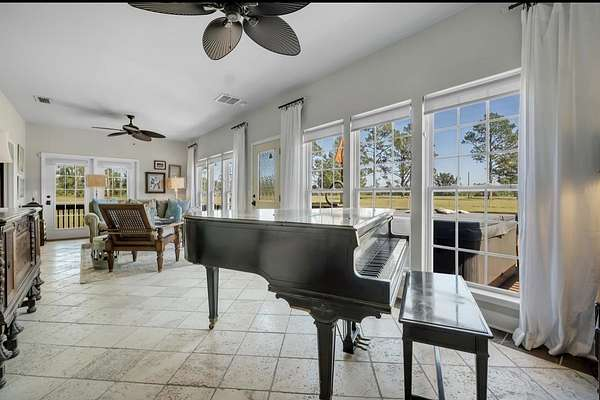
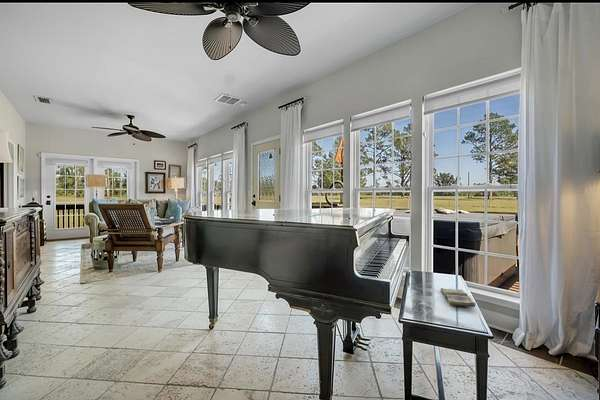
+ diary [440,287,476,308]
